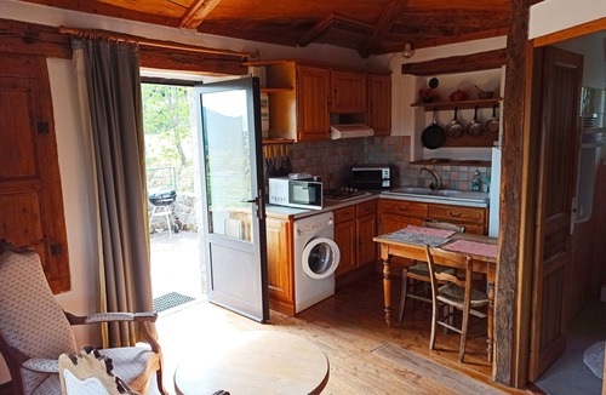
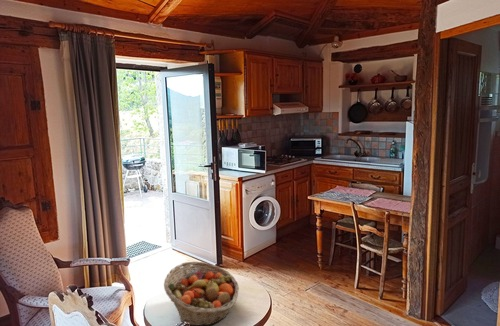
+ fruit basket [163,261,240,326]
